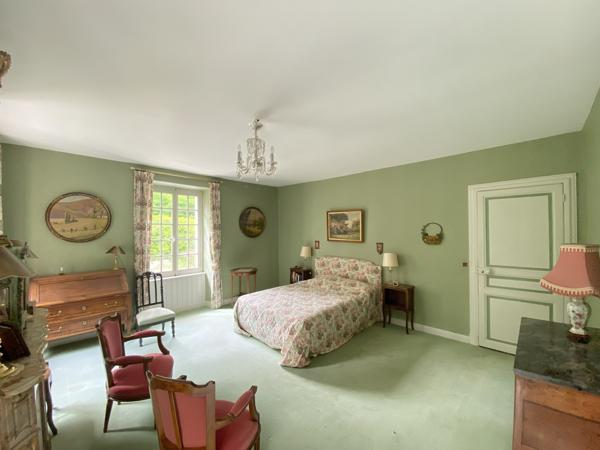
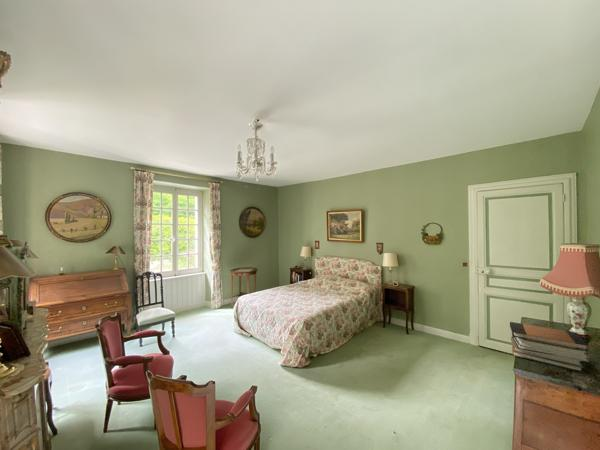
+ book stack [509,321,590,371]
